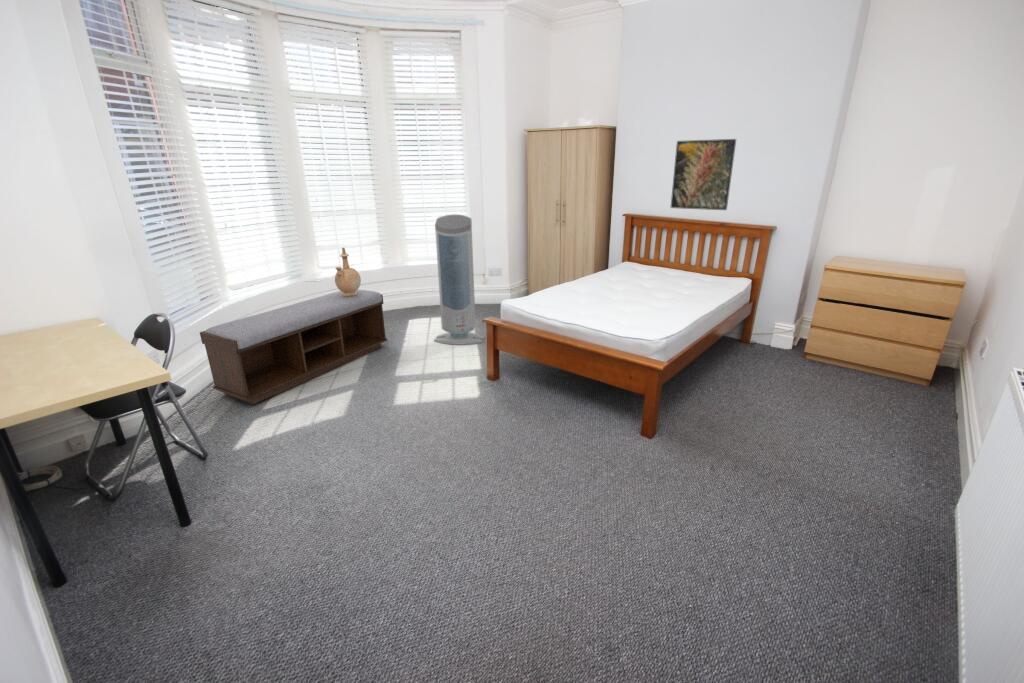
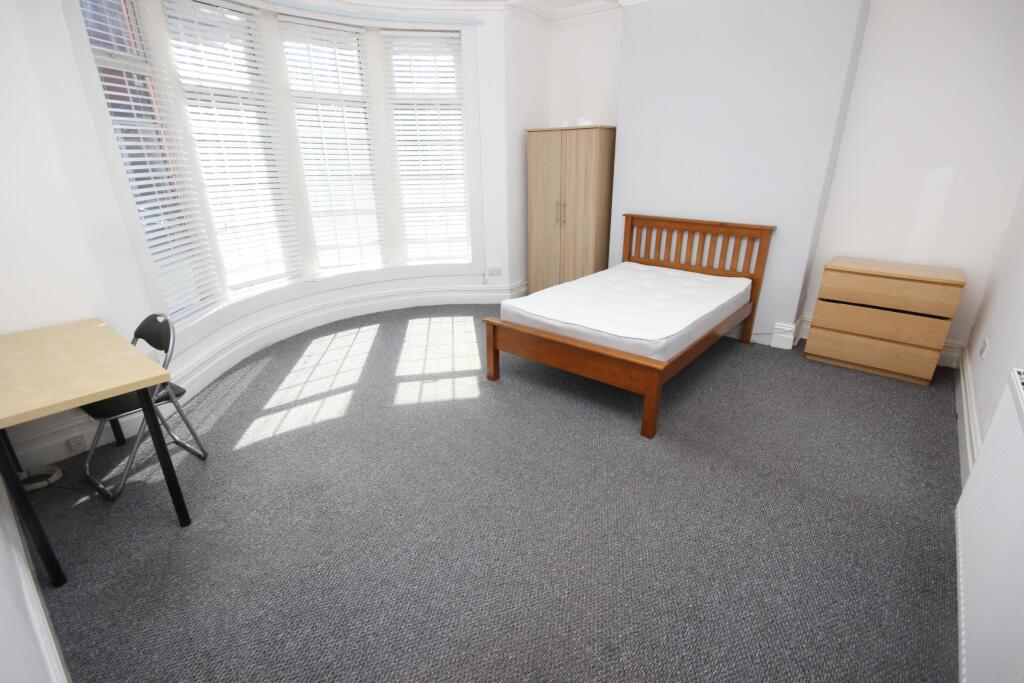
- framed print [670,138,737,211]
- air purifier [433,213,485,346]
- vase [334,247,362,296]
- bench [199,288,388,405]
